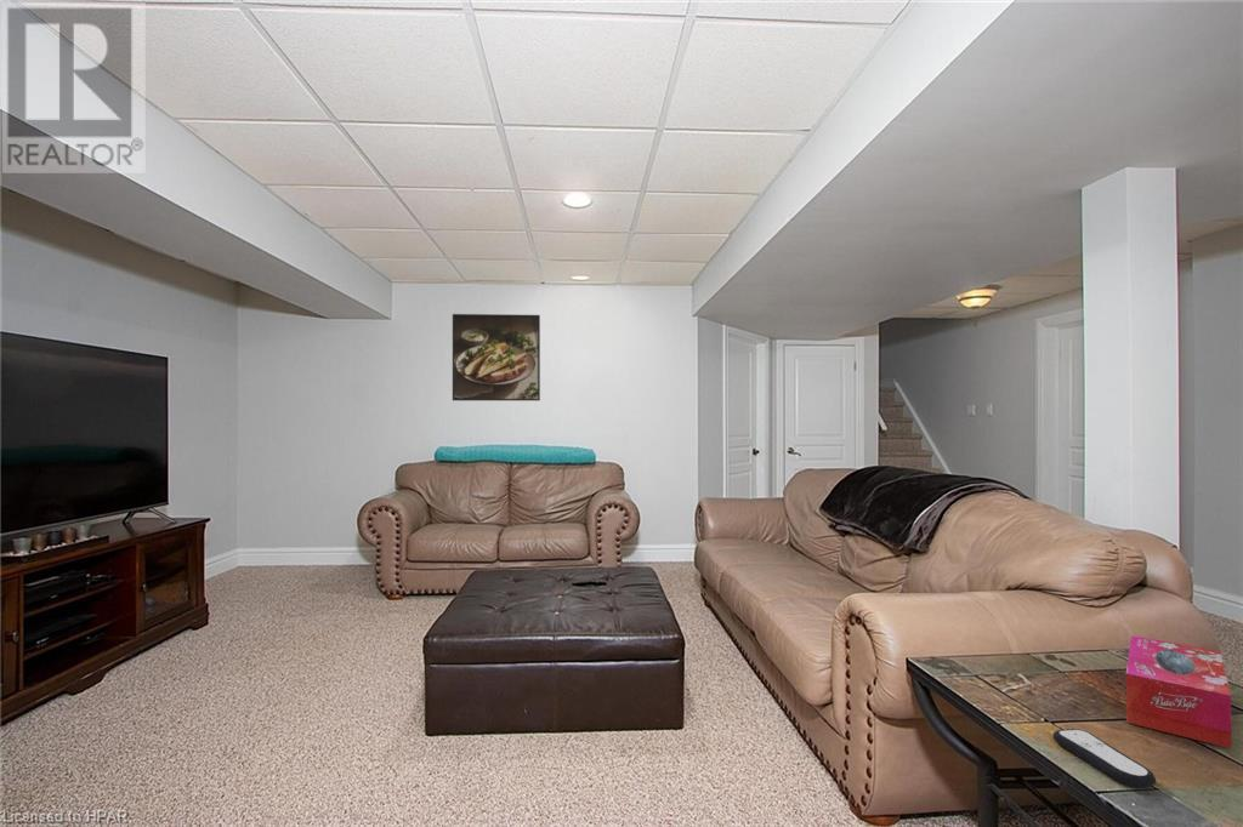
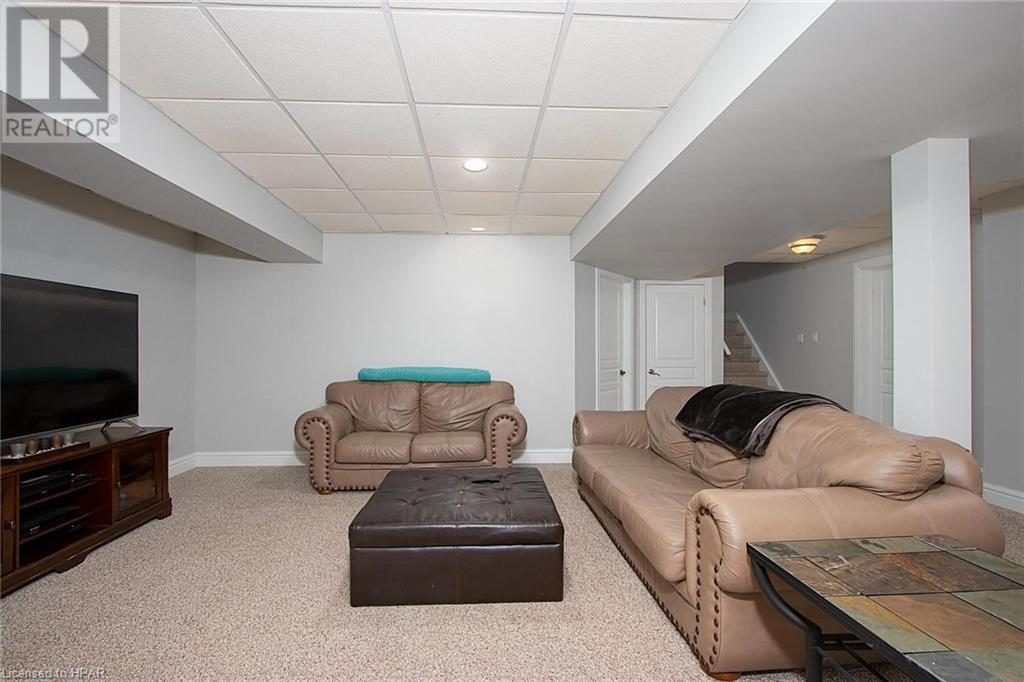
- tissue box [1125,634,1232,749]
- remote control [1052,728,1157,788]
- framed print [452,313,541,401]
